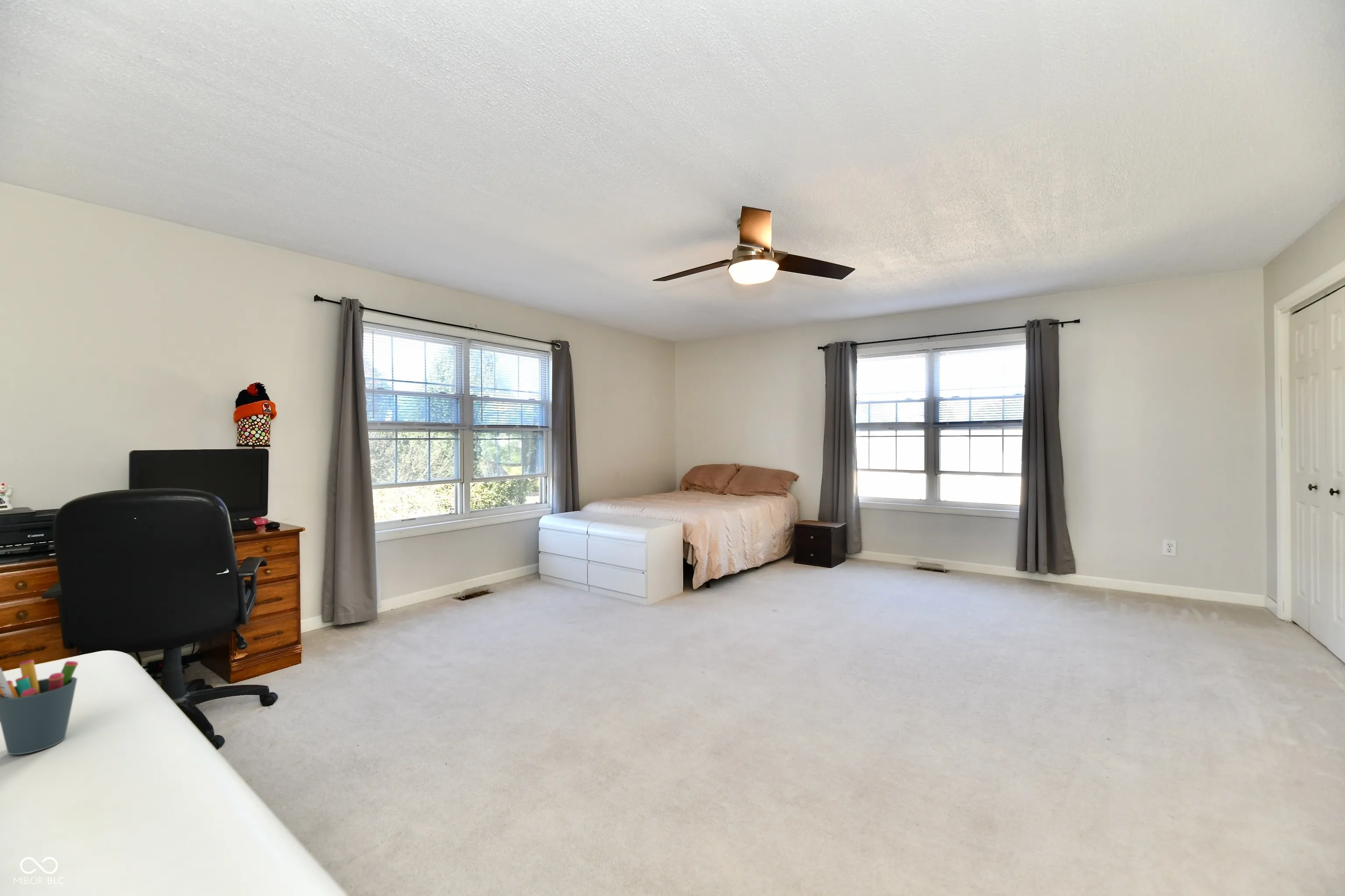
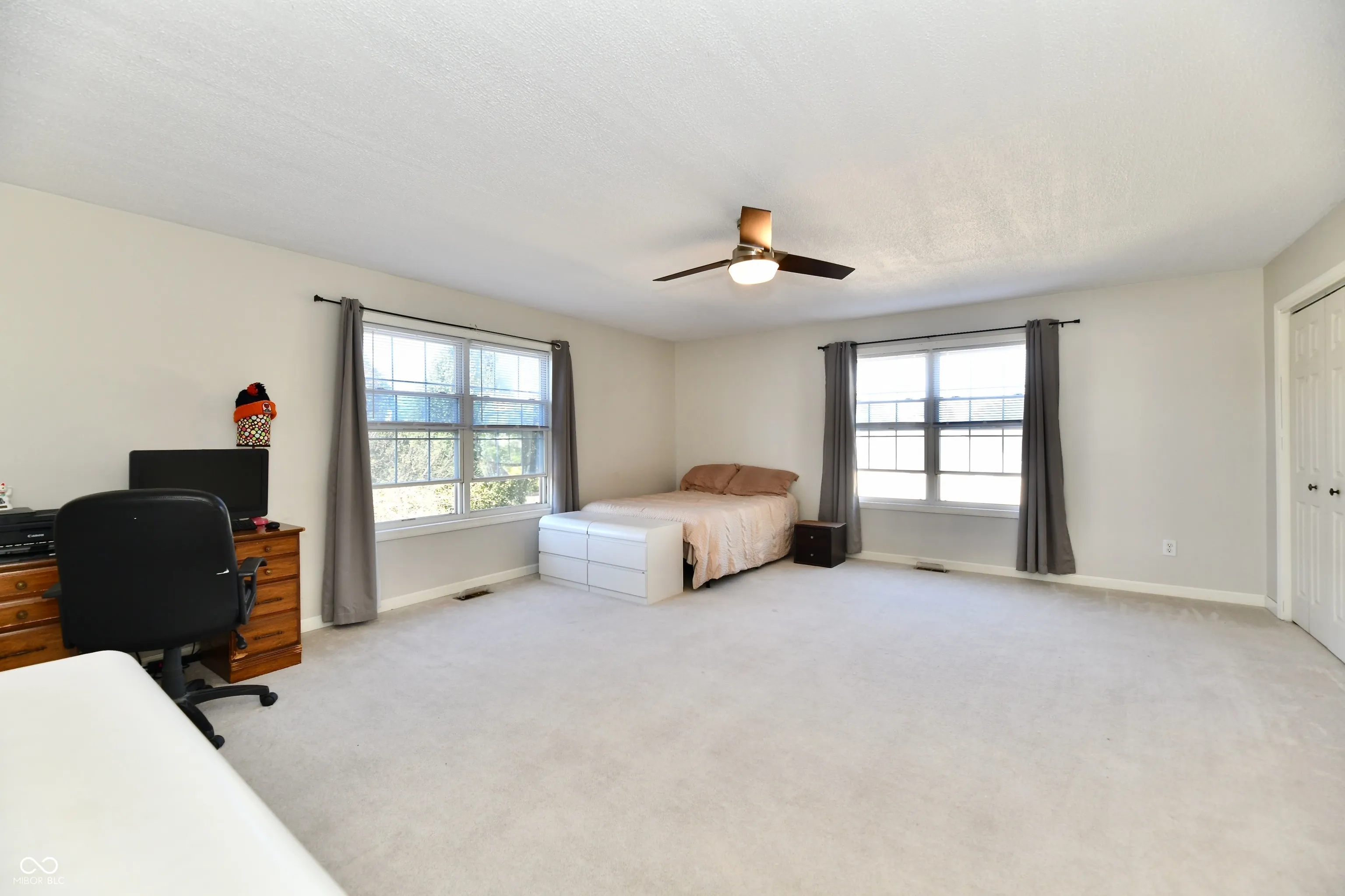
- pen holder [0,659,79,755]
